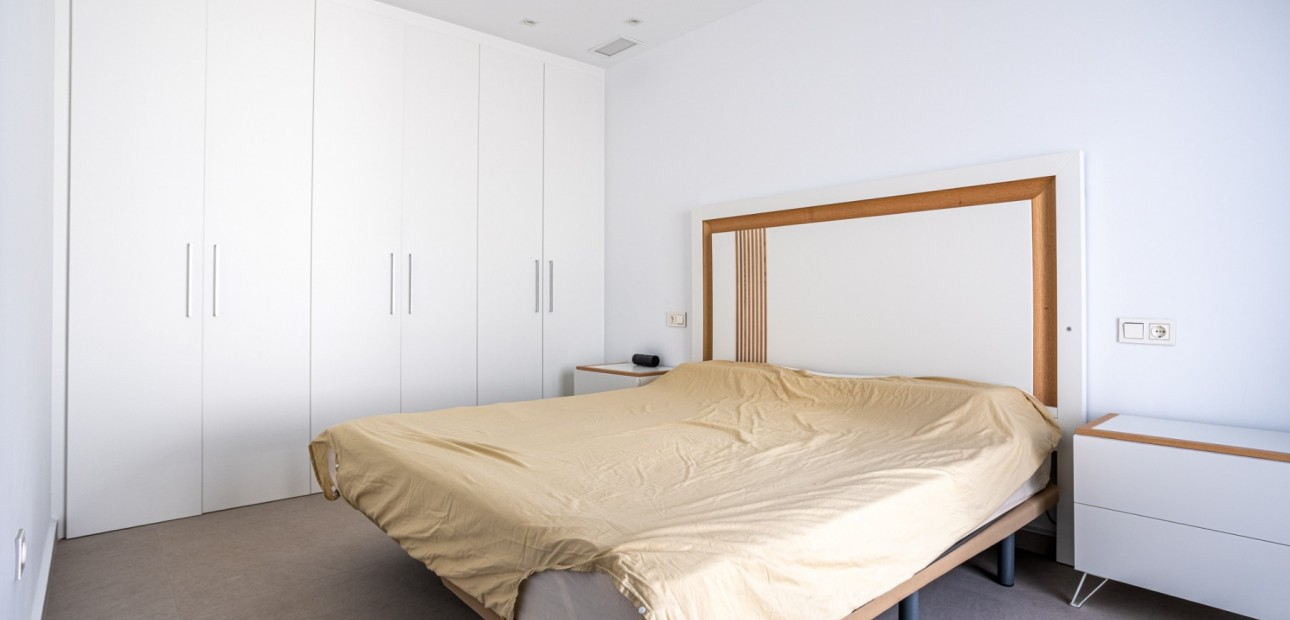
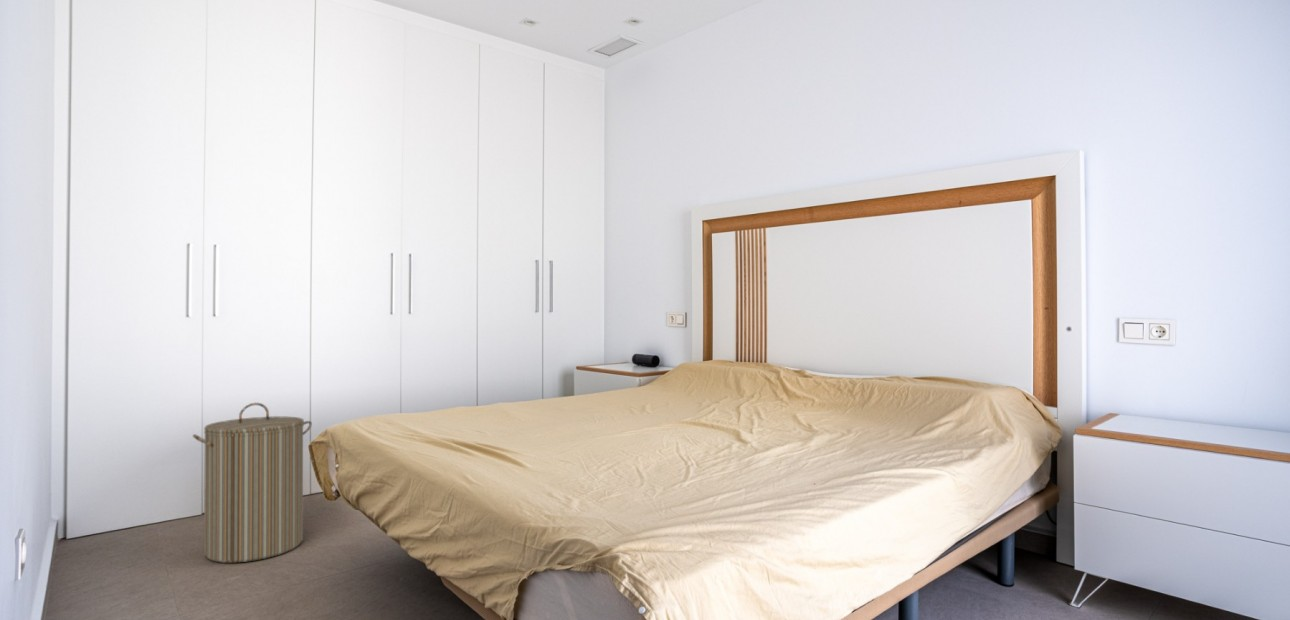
+ laundry hamper [192,402,313,564]
